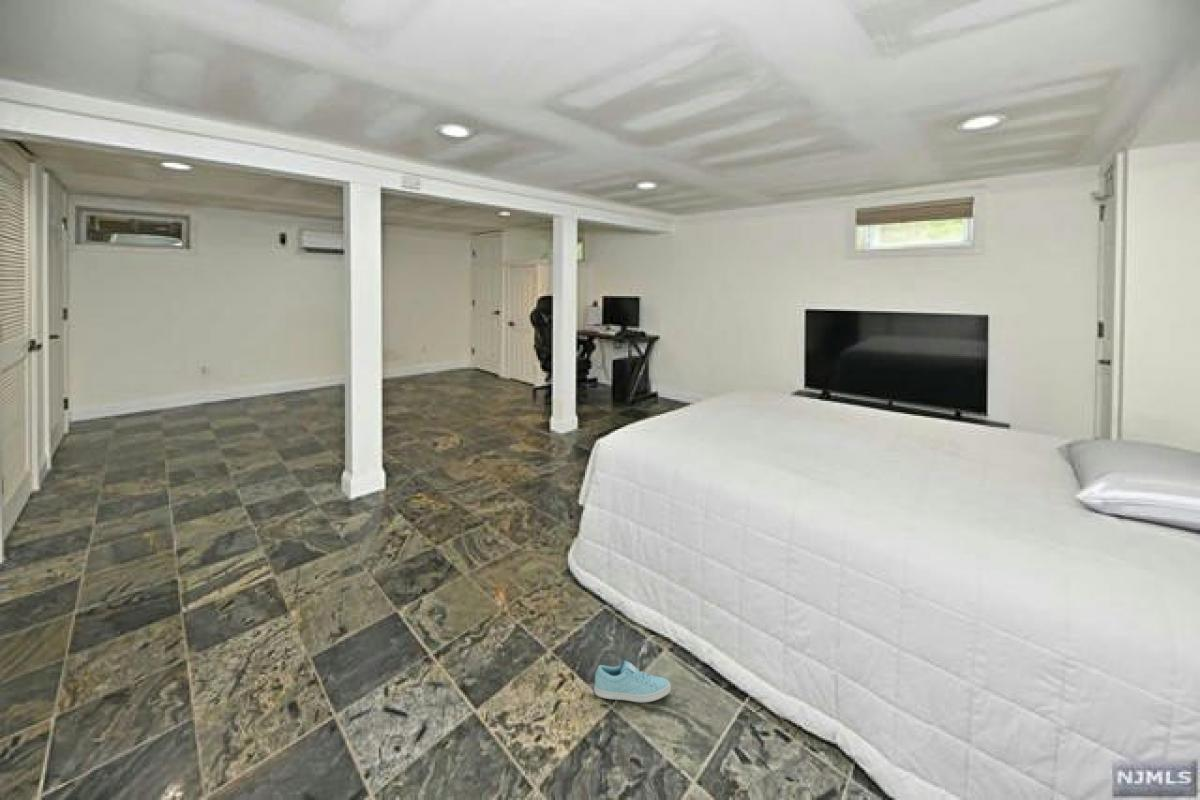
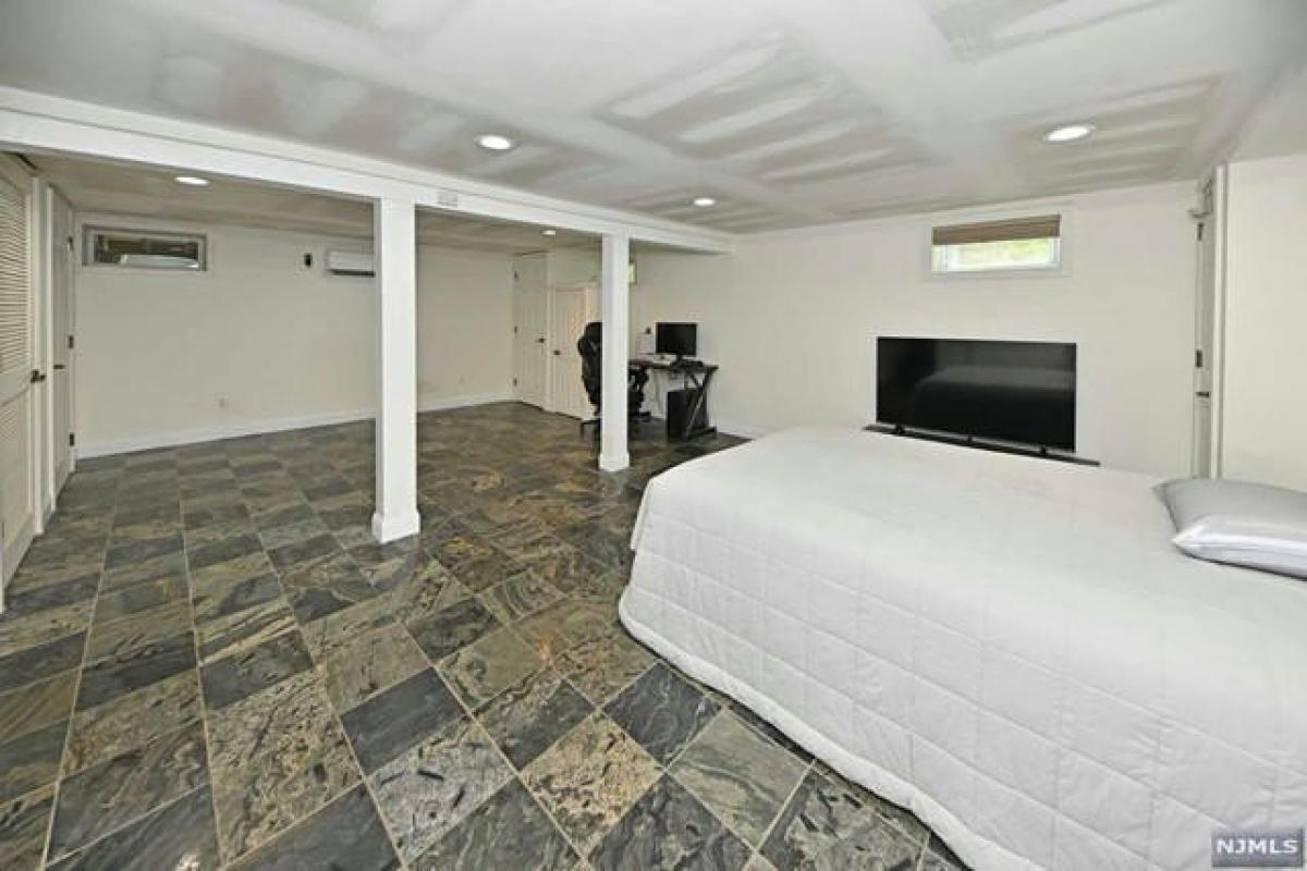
- sneaker [593,659,672,703]
